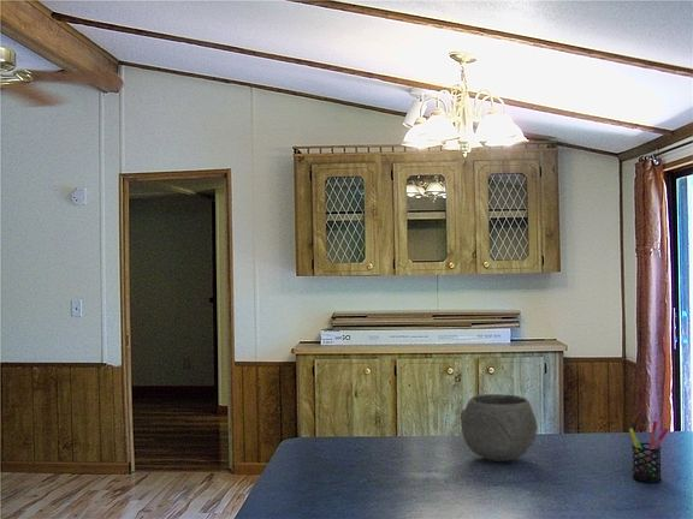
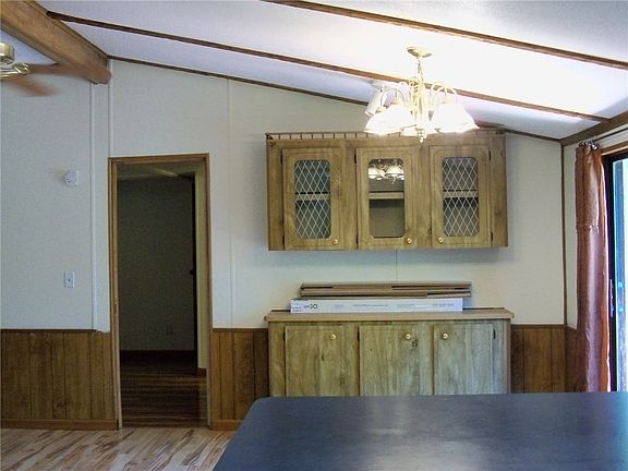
- bowl [458,393,539,463]
- pen holder [628,419,669,483]
